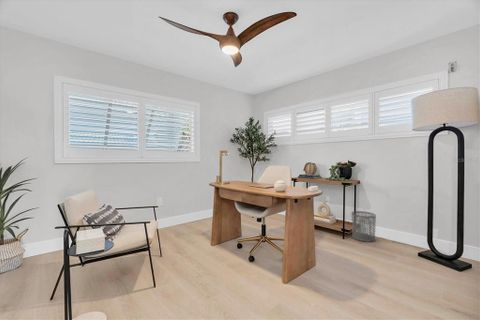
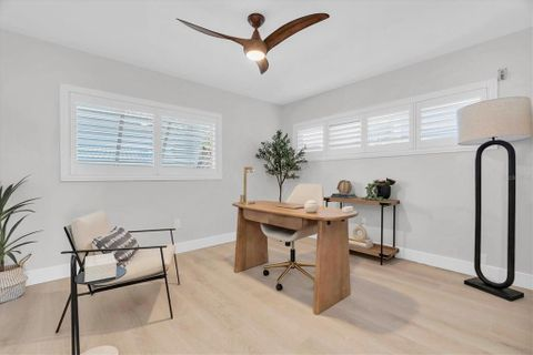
- waste bin [351,210,377,243]
